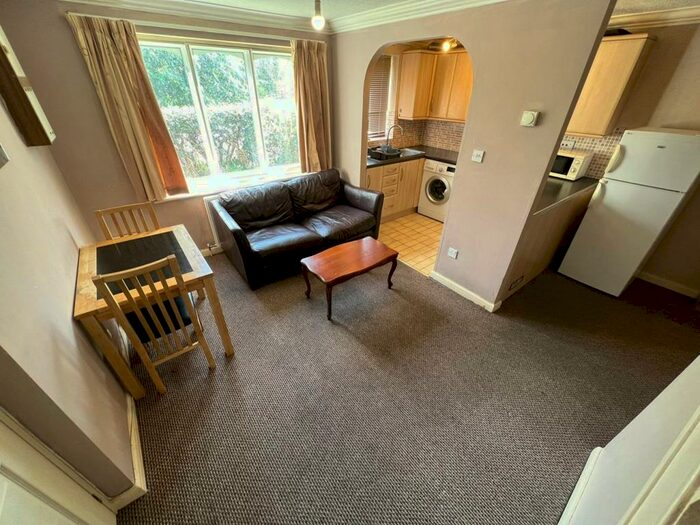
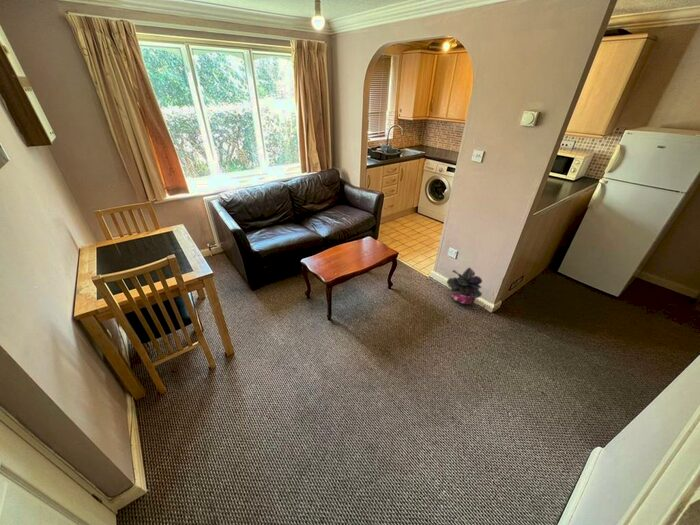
+ potted plant [446,266,483,307]
